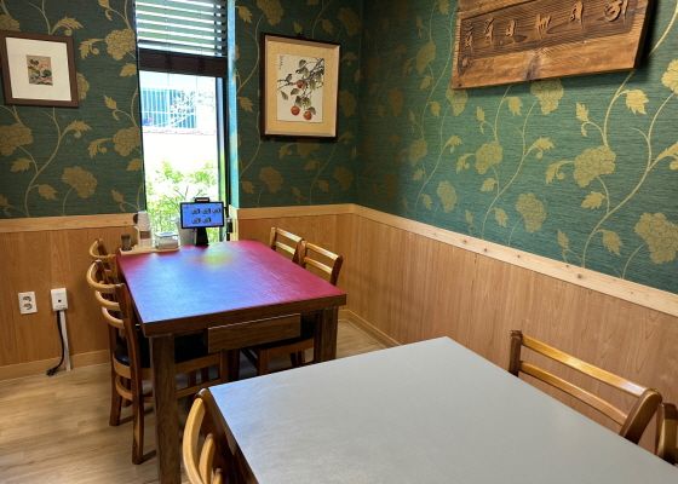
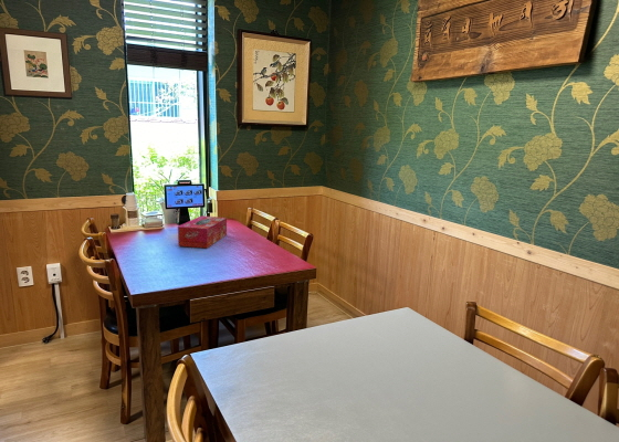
+ tissue box [177,215,228,249]
